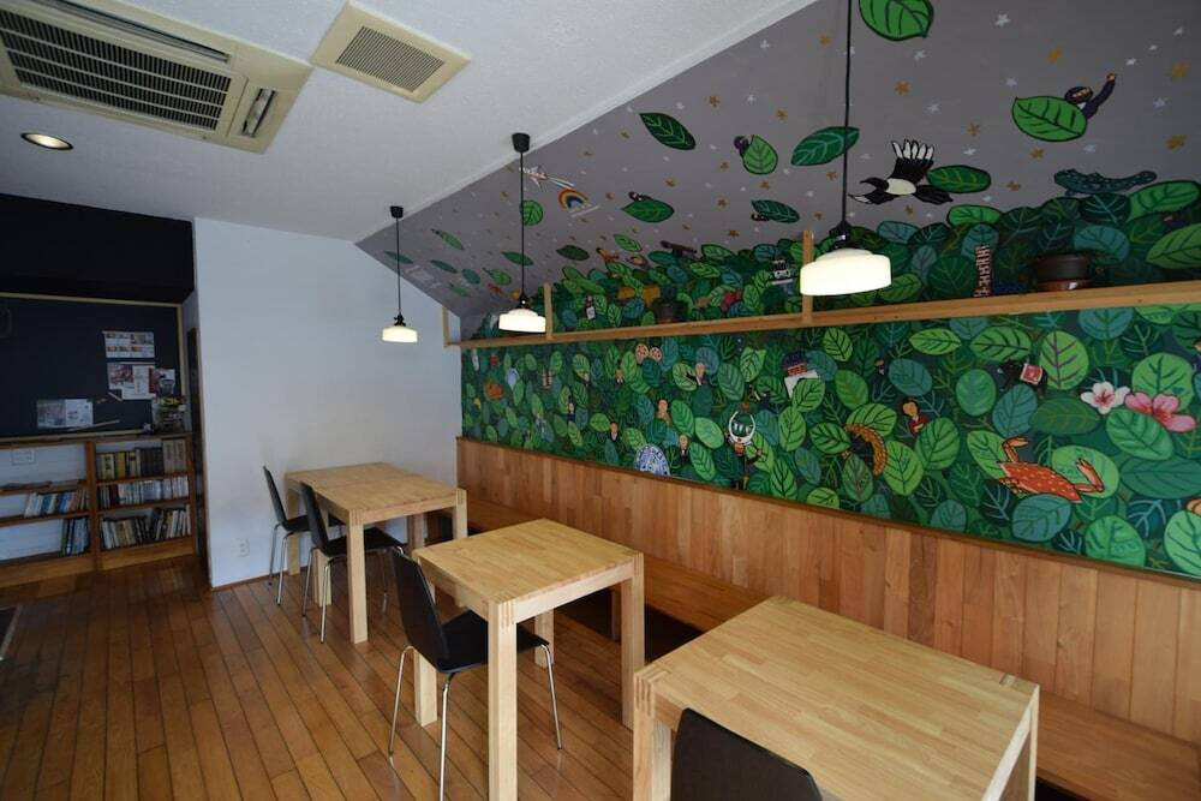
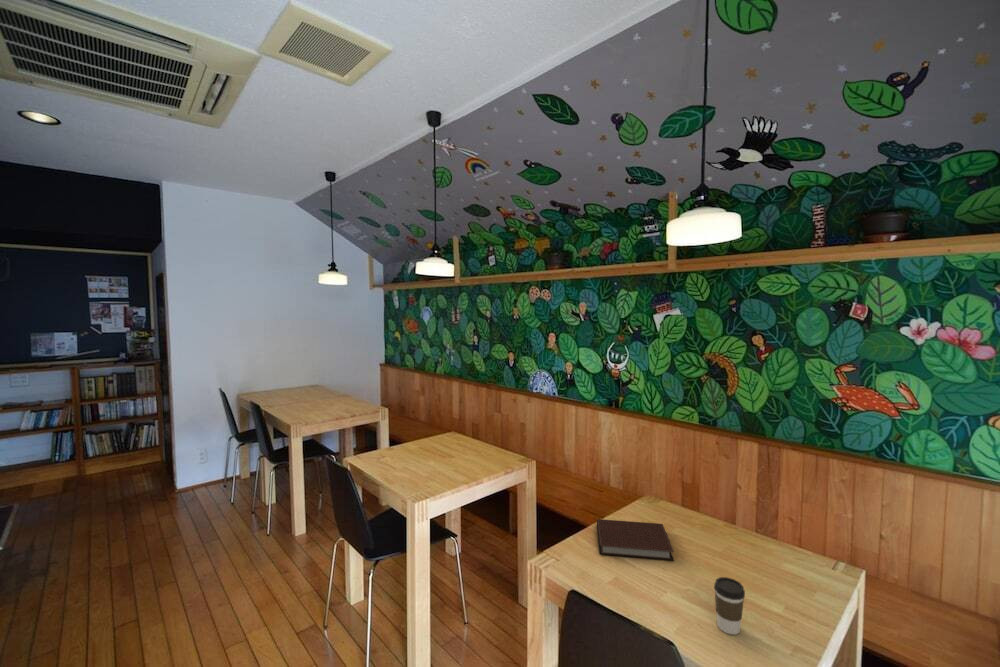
+ notebook [596,518,675,561]
+ coffee cup [713,576,746,635]
